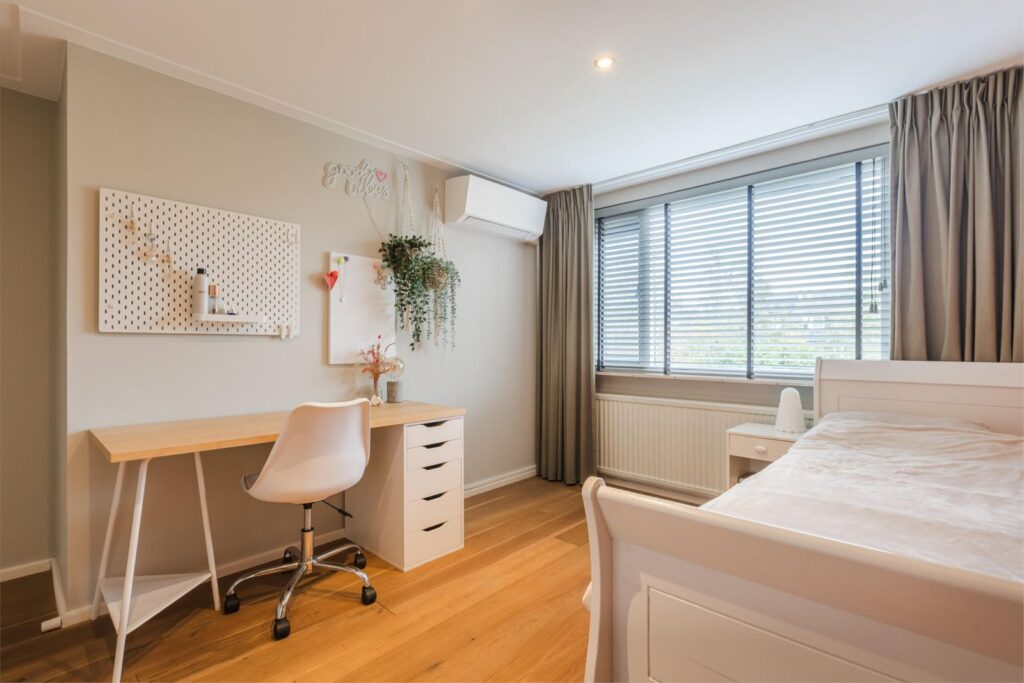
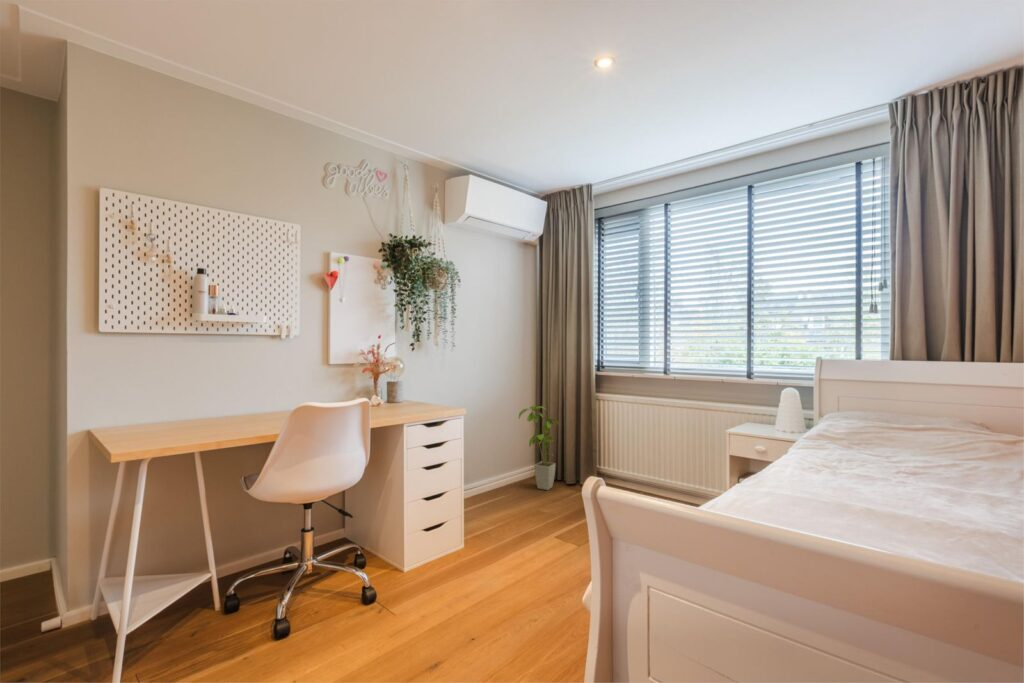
+ house plant [518,405,560,491]
